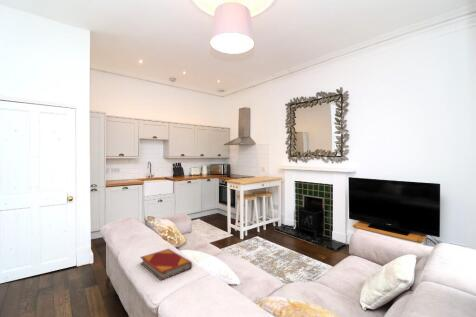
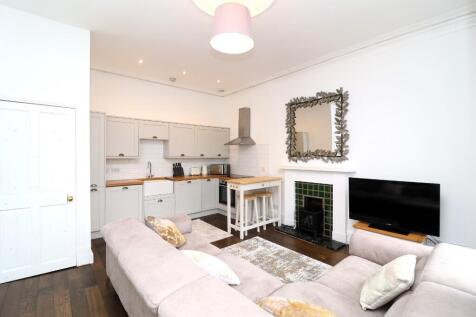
- hardback book [139,248,193,281]
